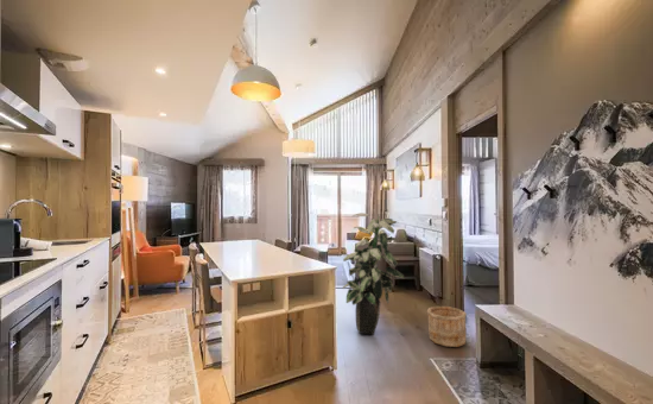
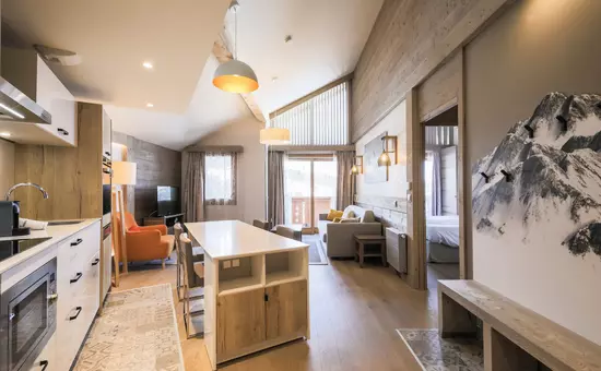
- wooden bucket [426,305,467,348]
- indoor plant [342,212,406,336]
